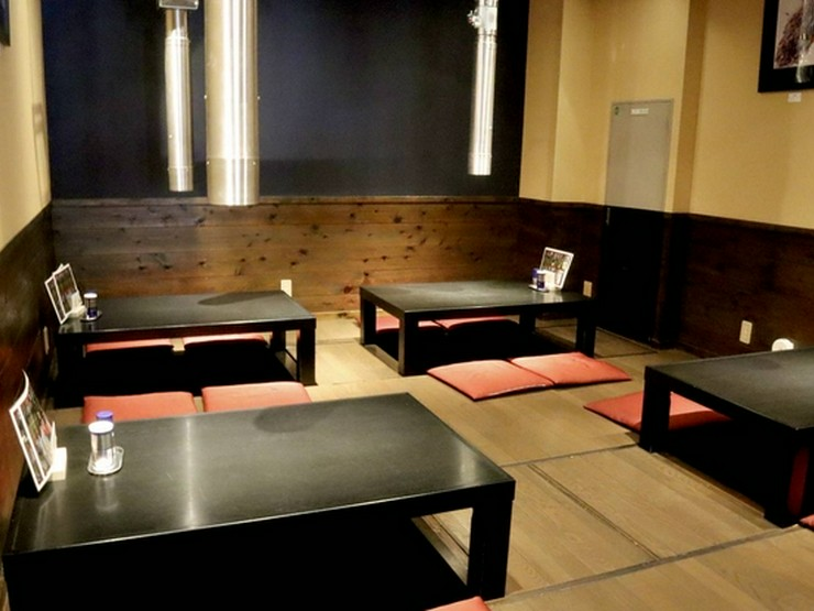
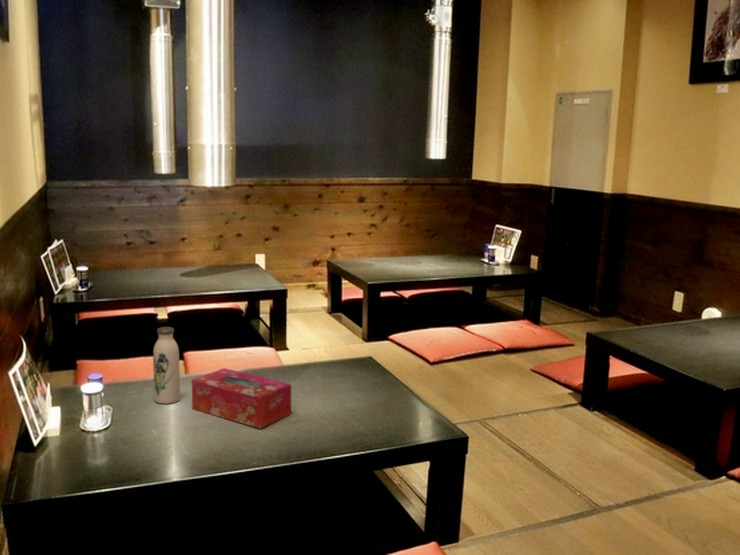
+ water bottle [152,326,181,405]
+ tissue box [191,367,292,429]
